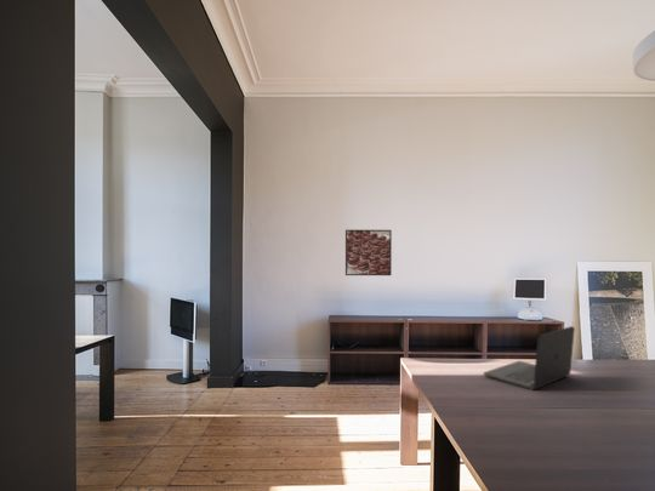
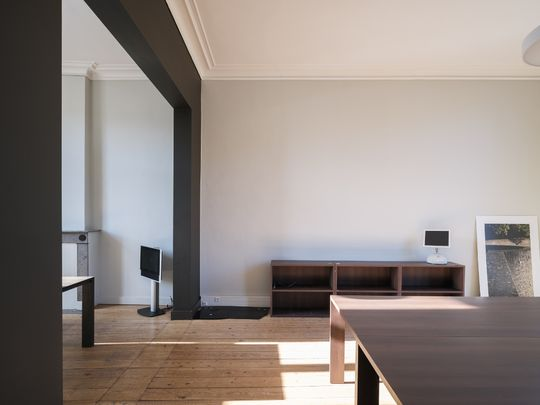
- laptop [483,325,576,392]
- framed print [344,229,393,276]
